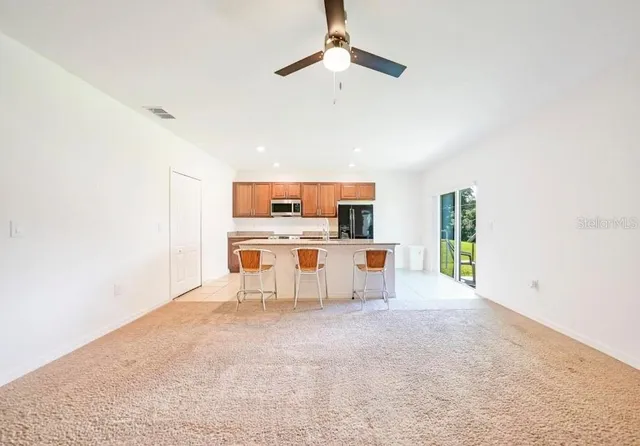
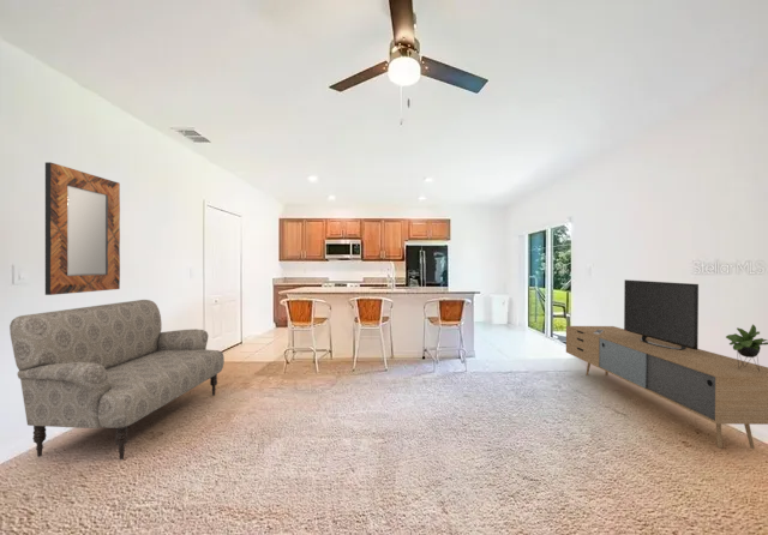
+ home mirror [44,161,121,296]
+ sofa [8,299,226,461]
+ media console [565,278,768,450]
